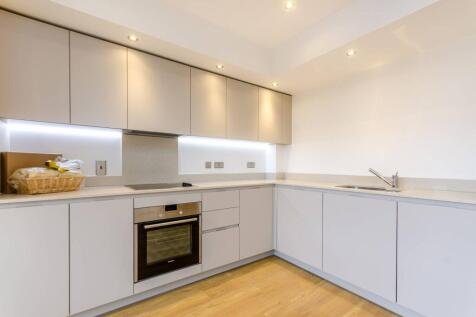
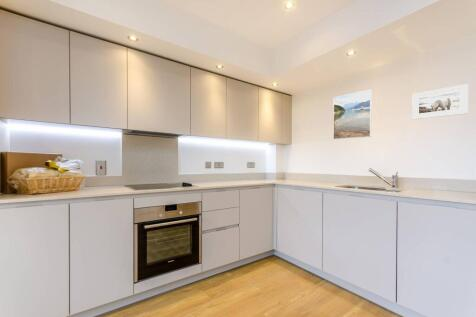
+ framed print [332,88,373,140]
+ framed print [411,83,469,121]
